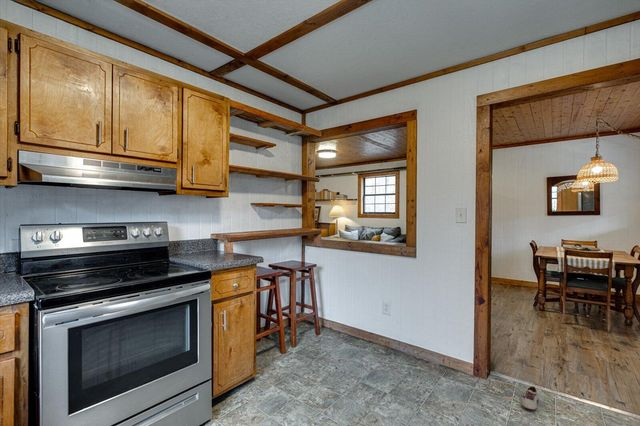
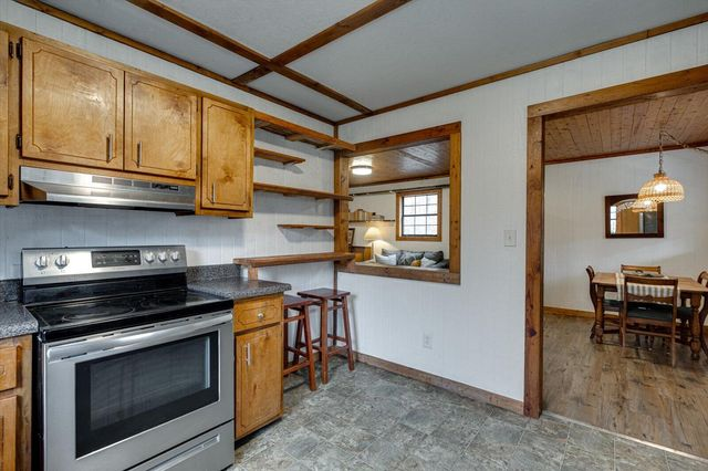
- shoe [521,385,540,412]
